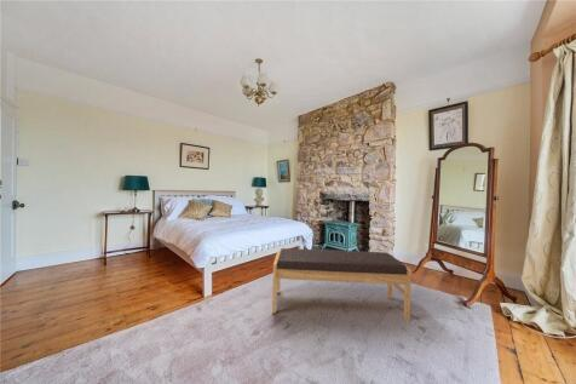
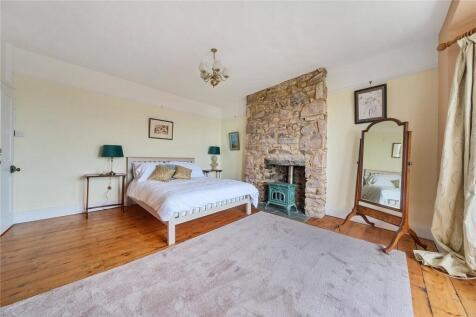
- bench [271,247,413,322]
